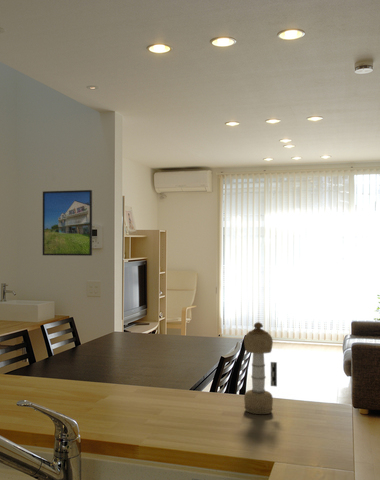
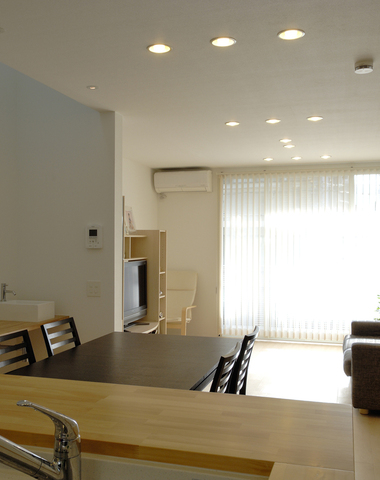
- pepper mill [243,321,278,415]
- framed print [42,189,93,257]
